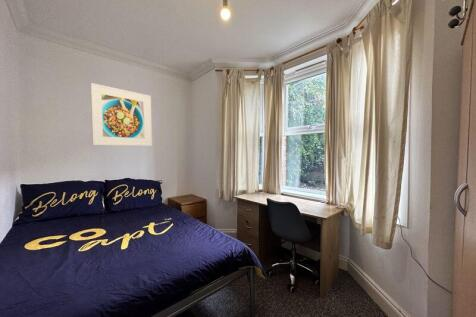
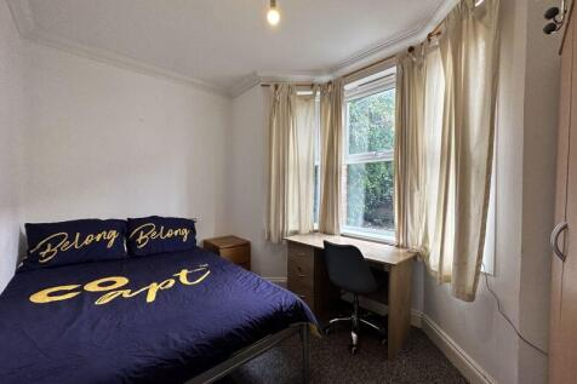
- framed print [89,82,153,147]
